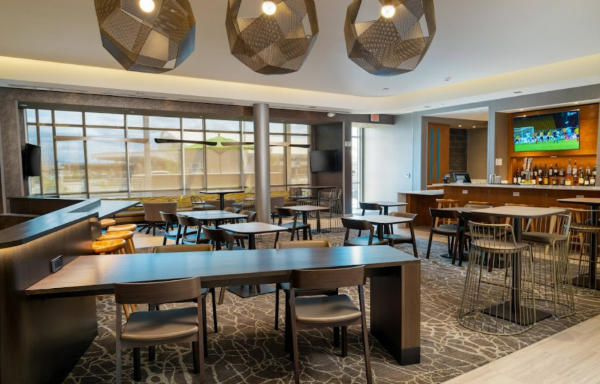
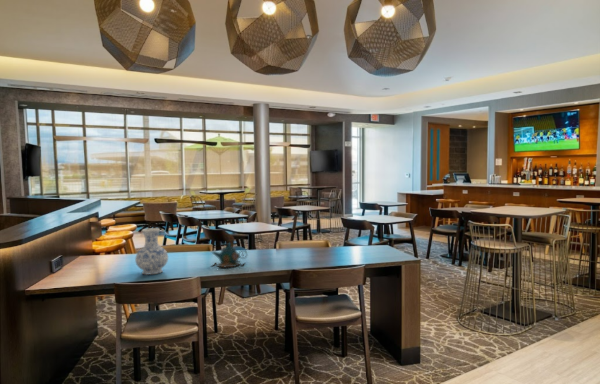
+ vase [134,227,169,276]
+ teapot [211,242,248,269]
